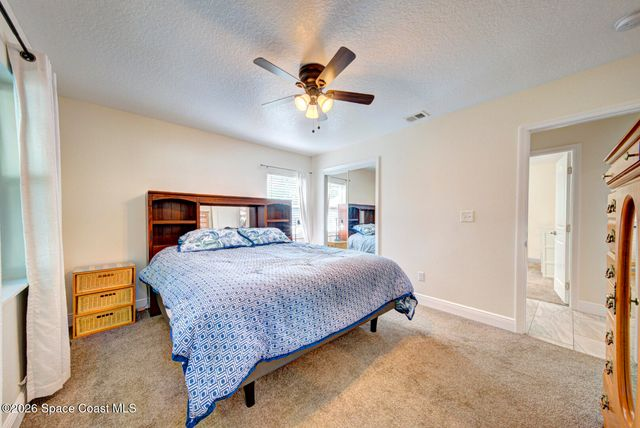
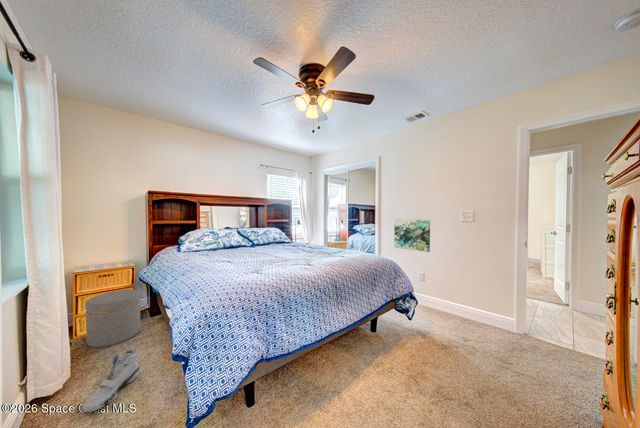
+ ottoman [85,289,141,348]
+ sneaker [81,346,141,413]
+ wall art [393,218,431,253]
